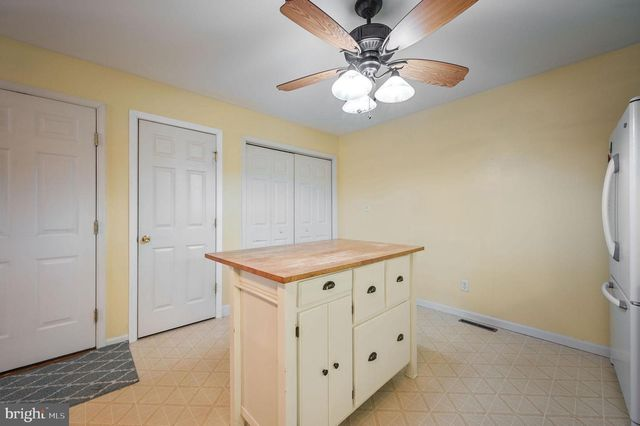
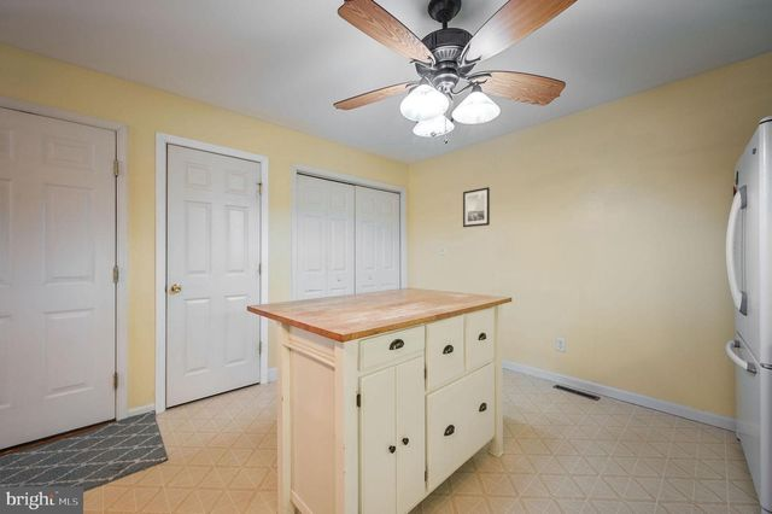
+ wall art [462,186,491,228]
